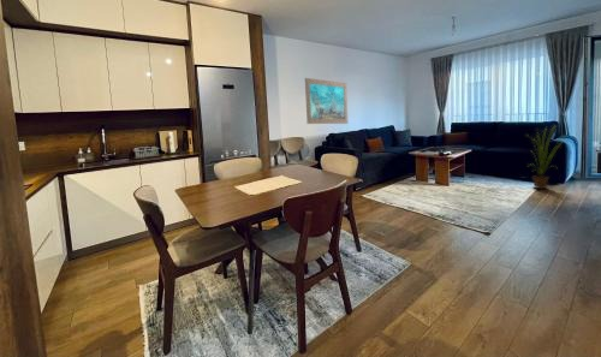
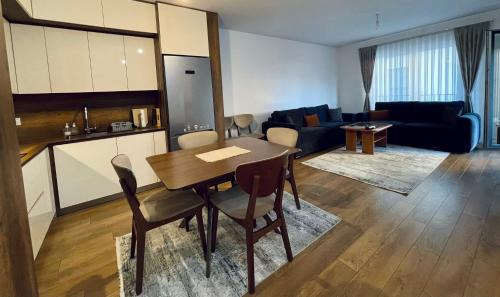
- house plant [524,124,566,190]
- wall art [304,77,349,125]
